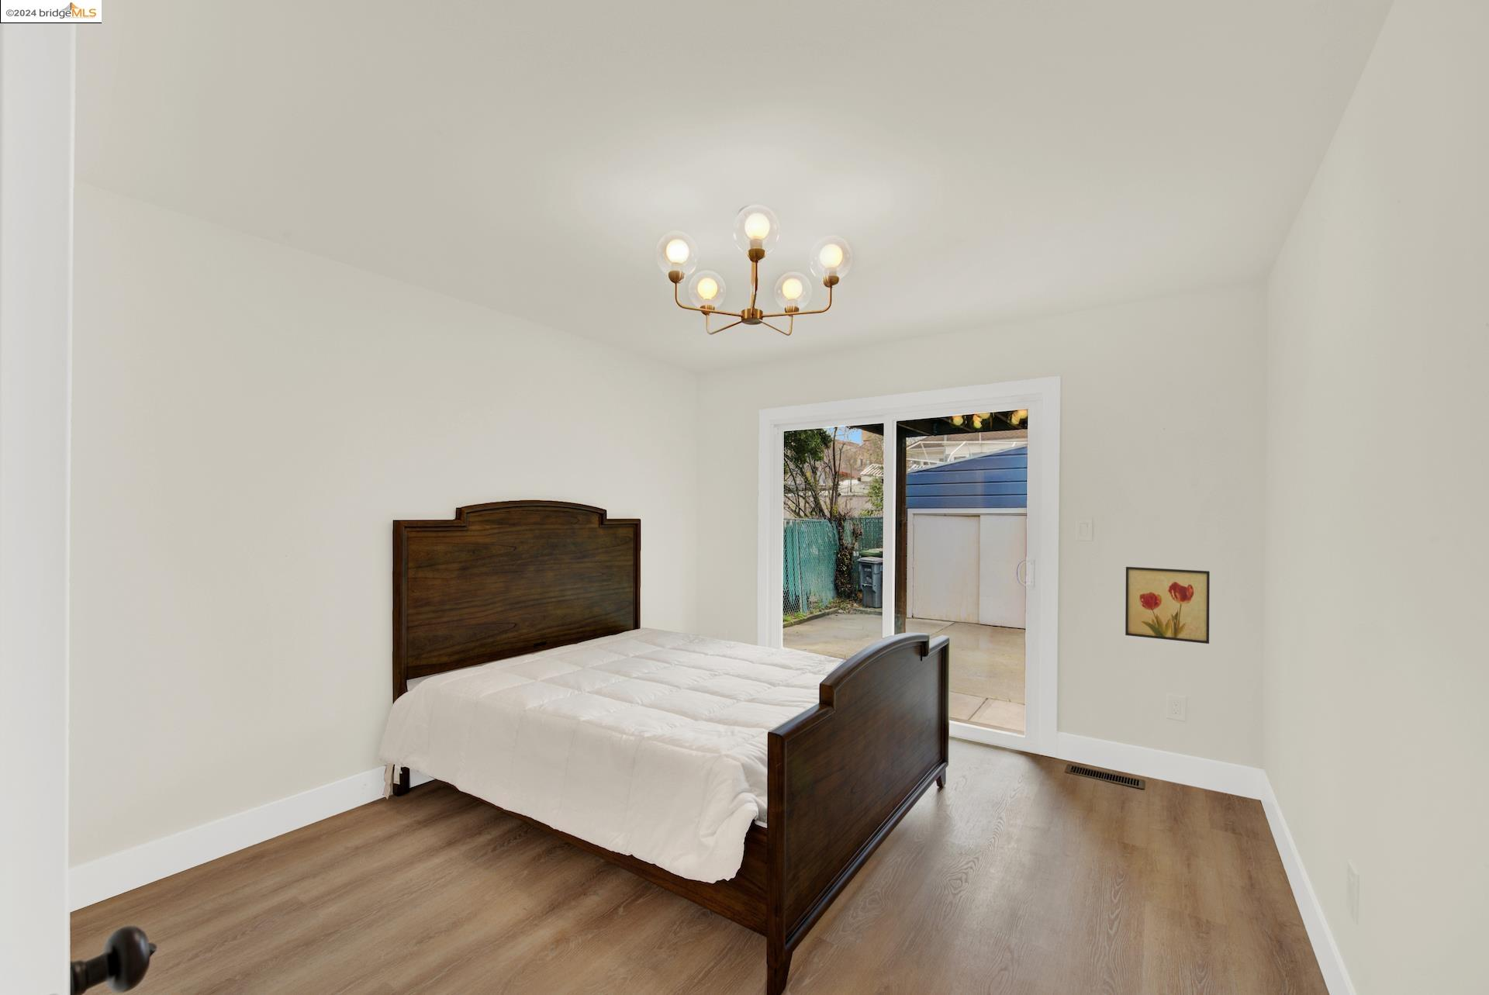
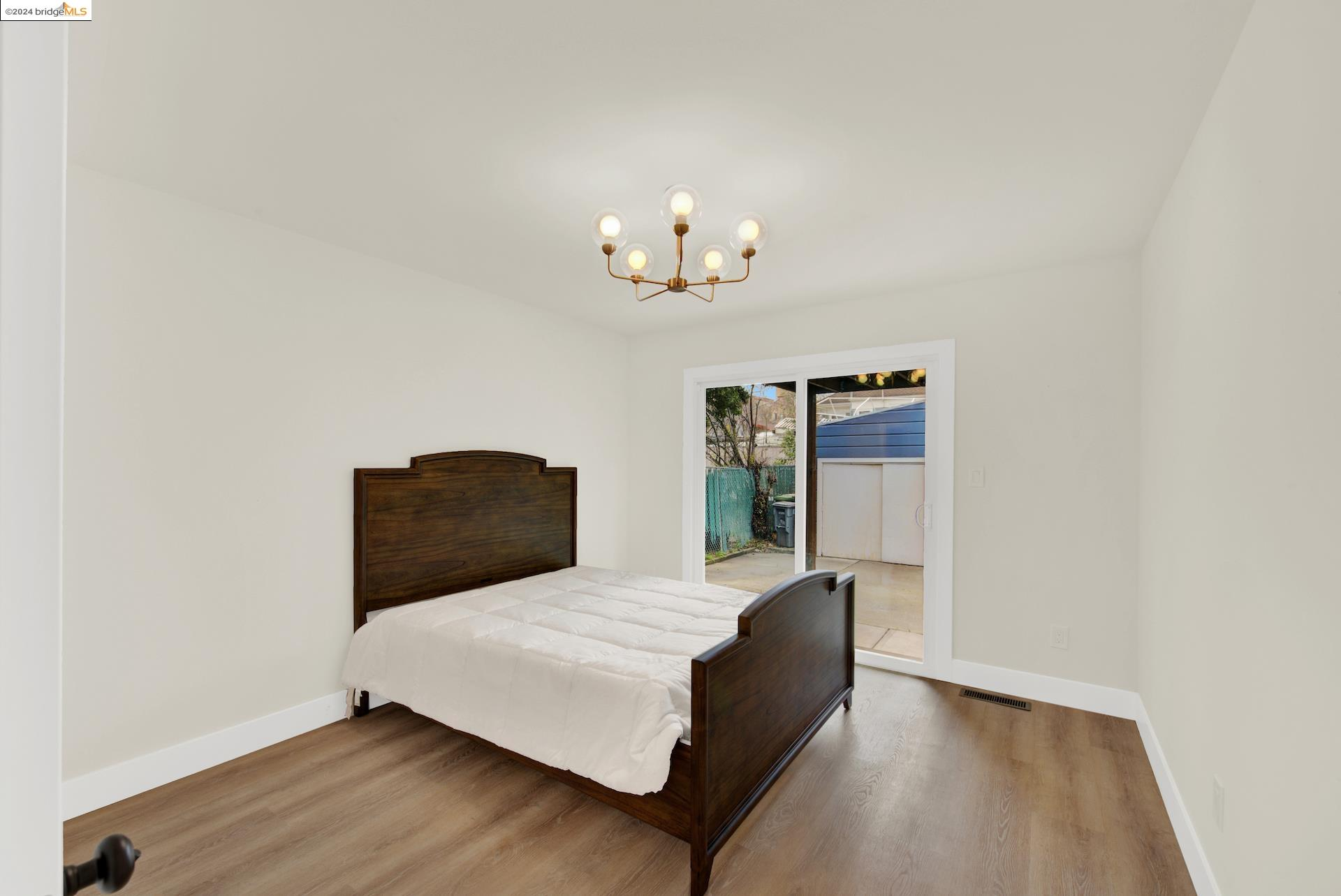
- wall art [1125,566,1210,644]
